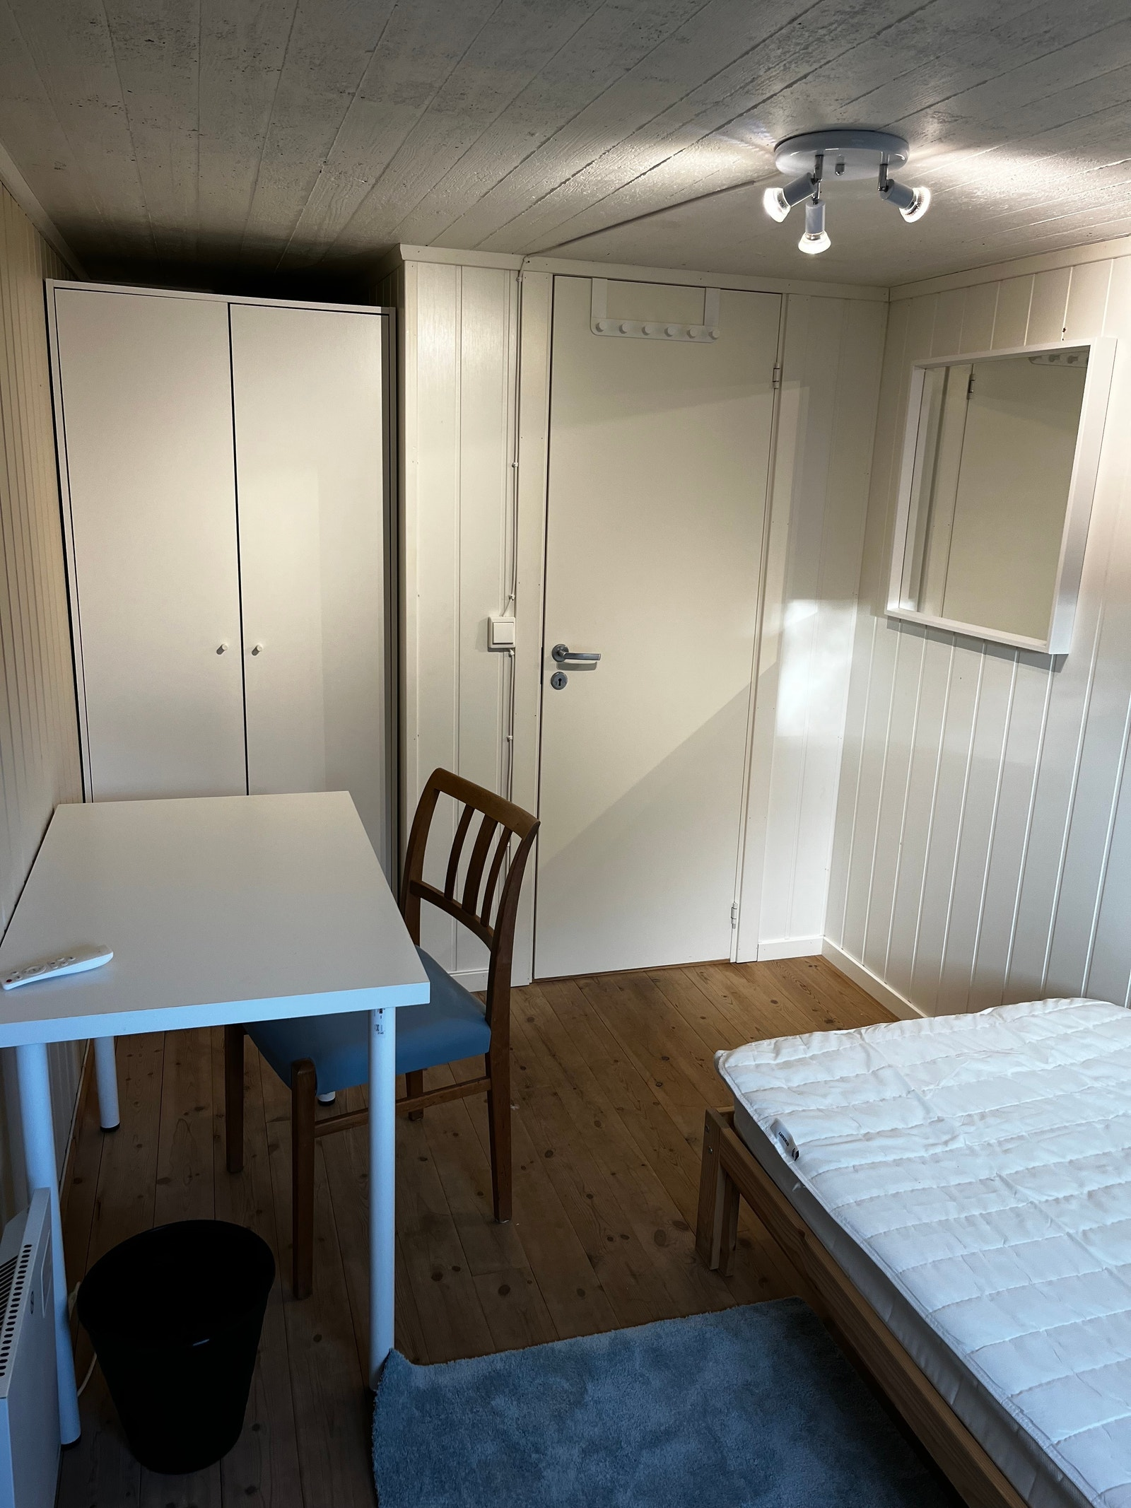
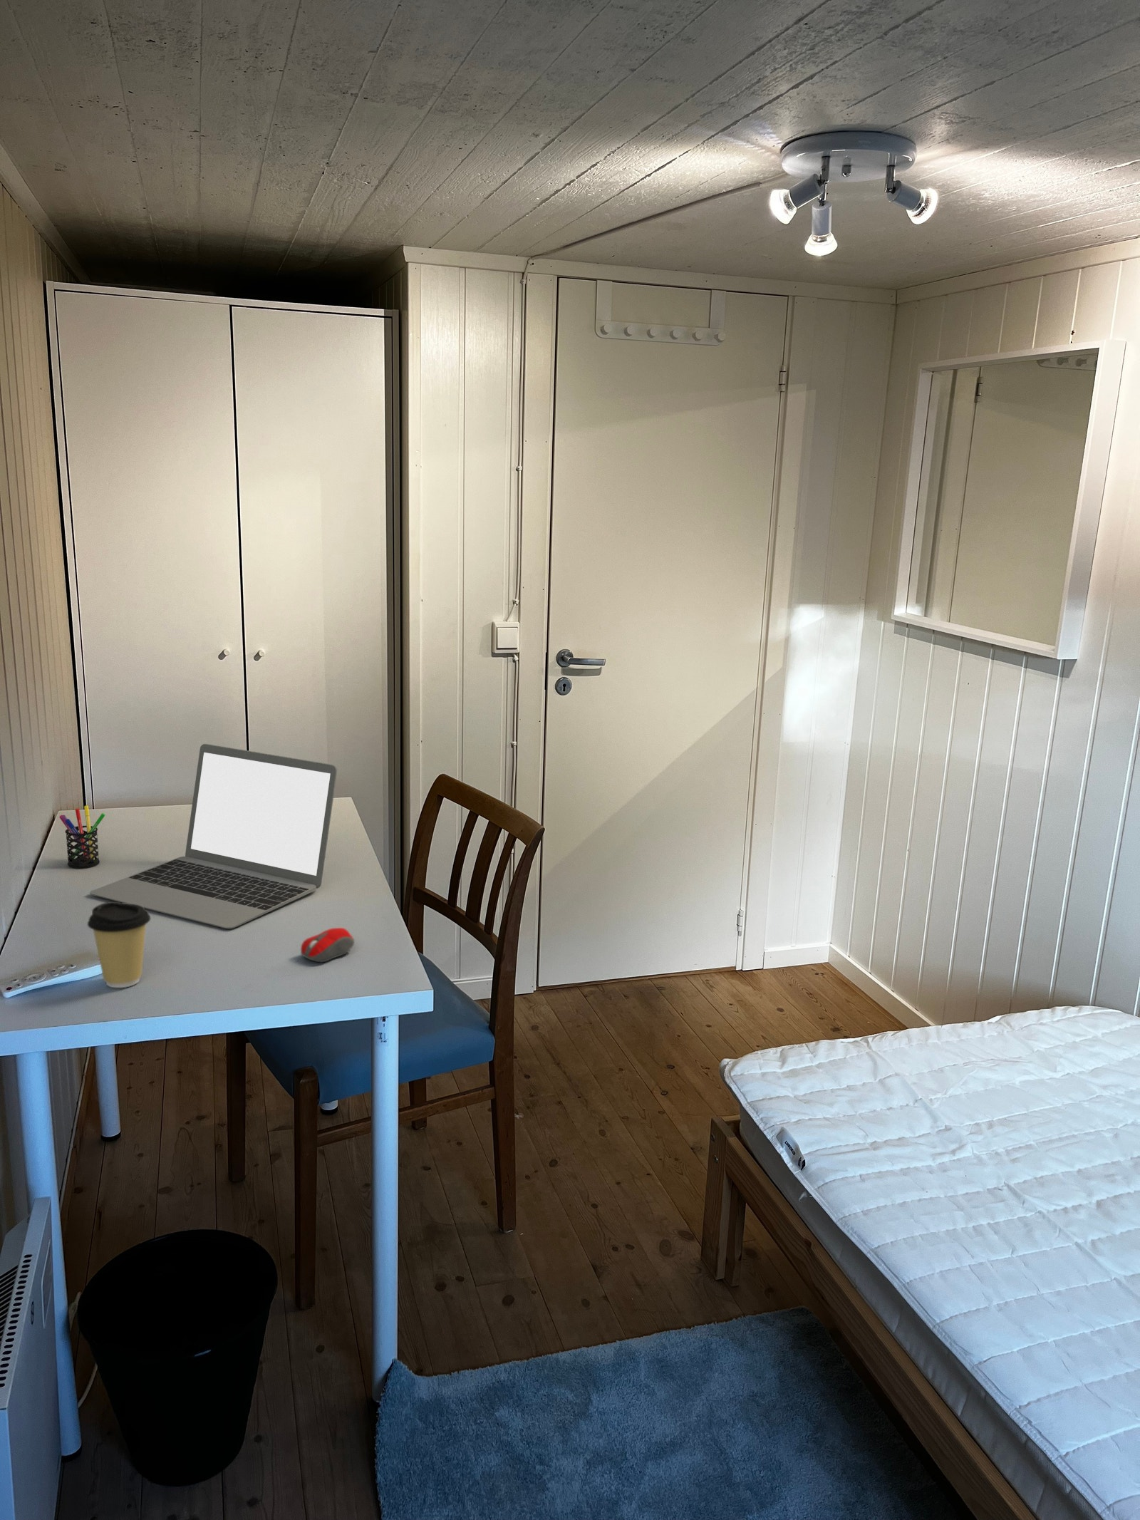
+ pen holder [59,805,107,868]
+ computer mouse [299,927,354,963]
+ laptop [89,744,338,929]
+ coffee cup [87,901,151,988]
